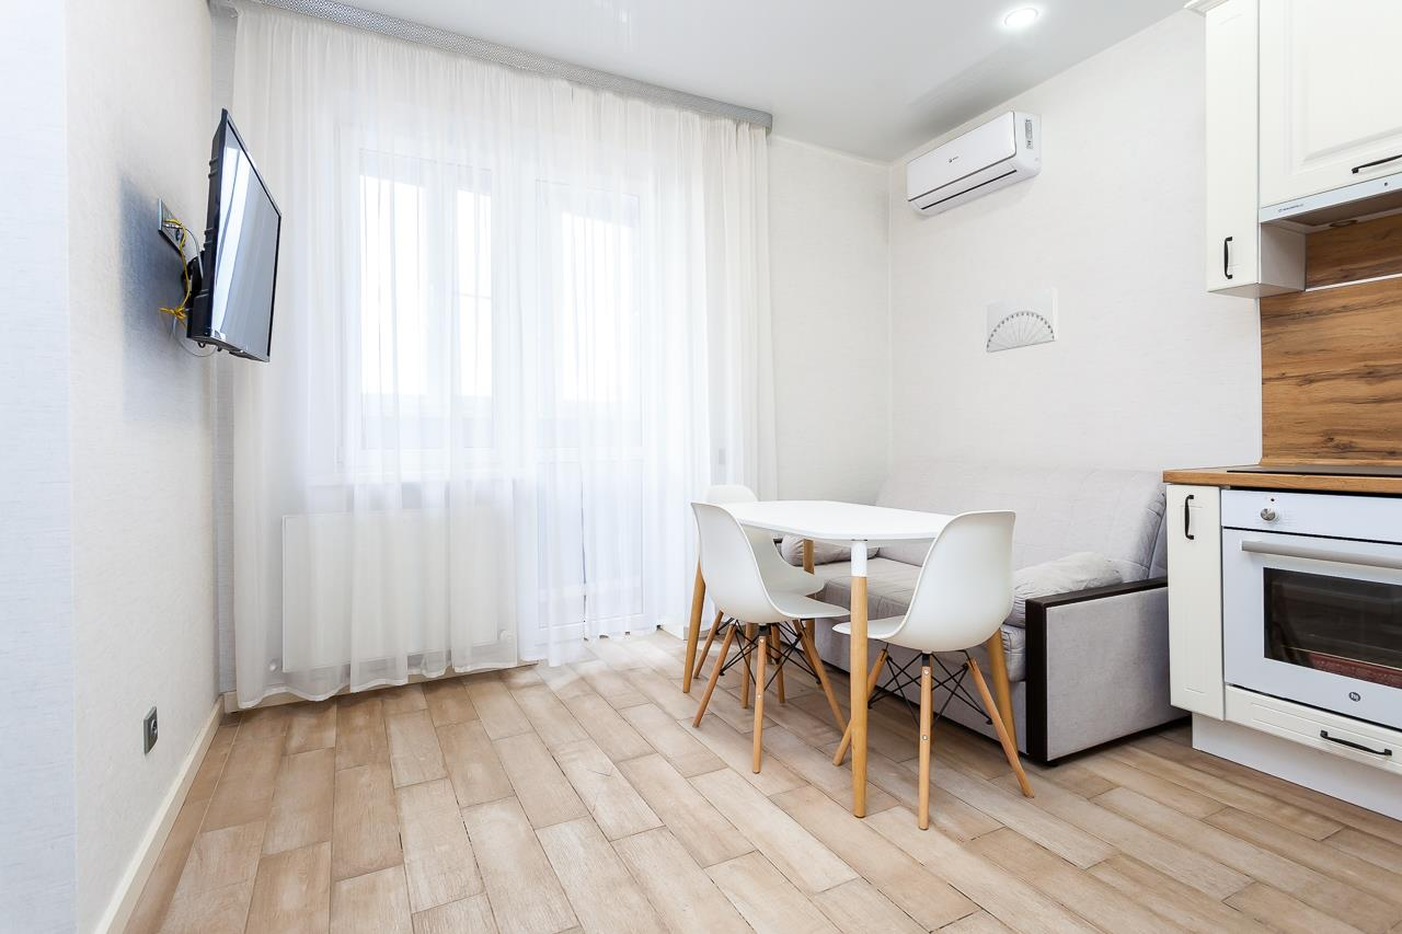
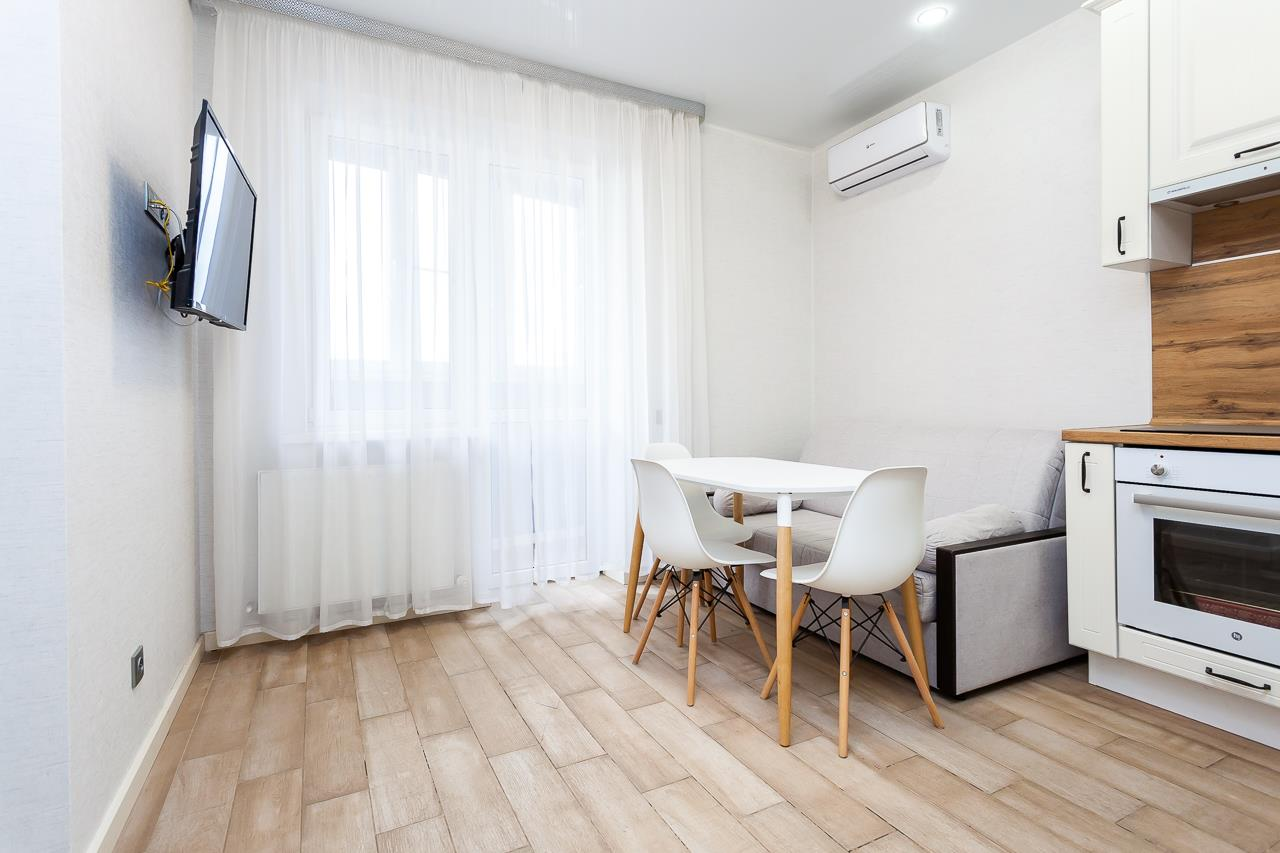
- wall art [985,287,1059,354]
